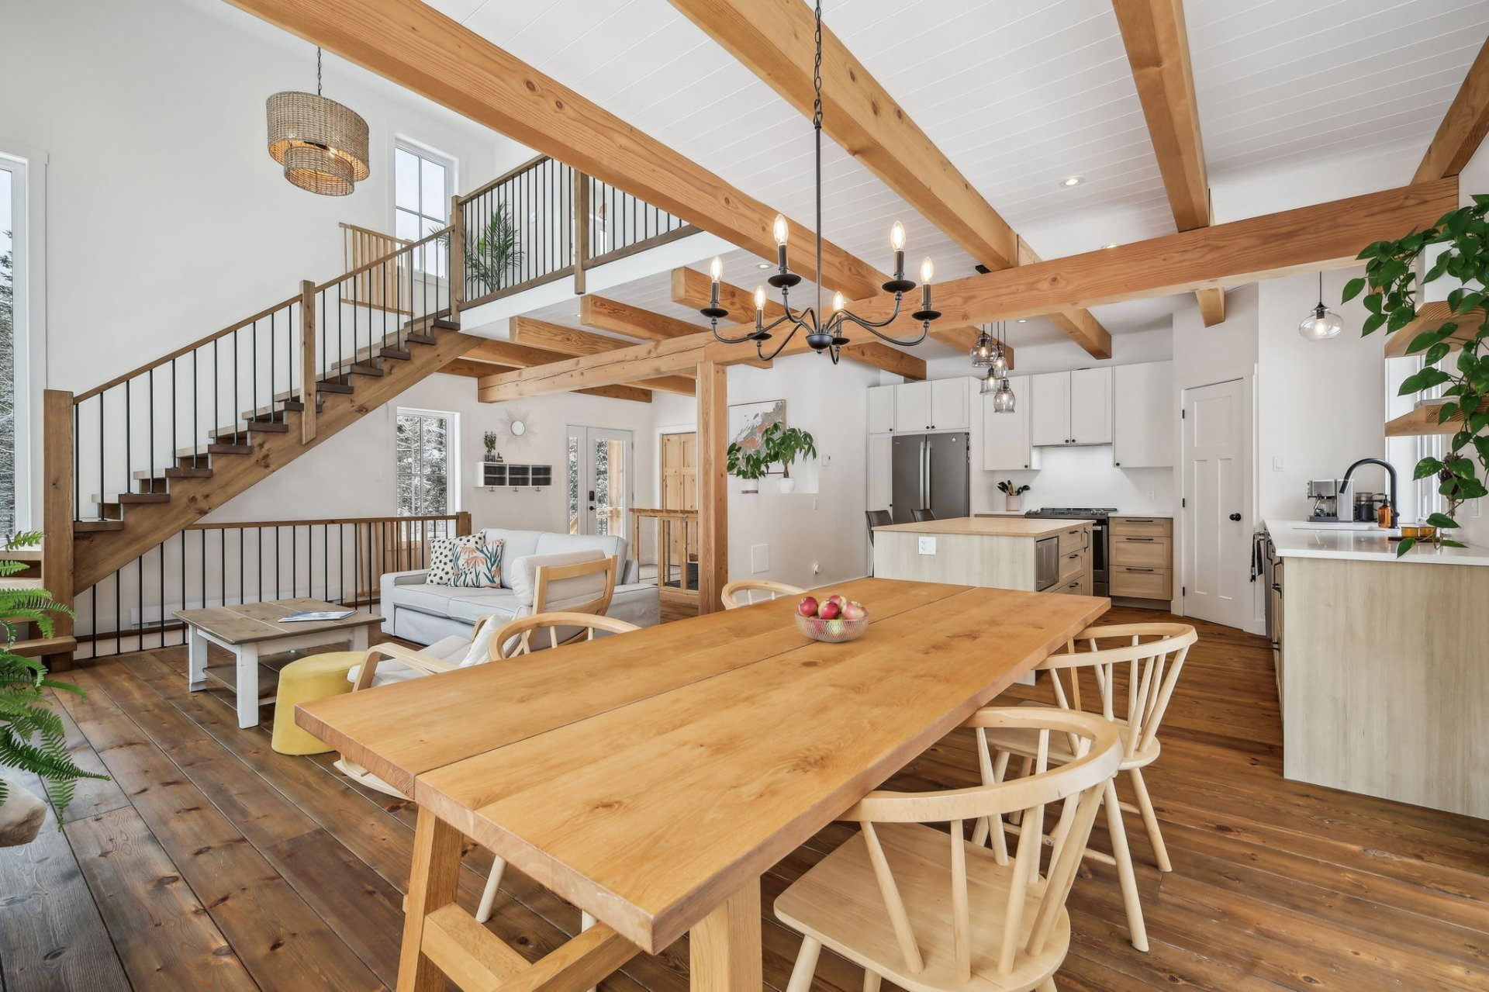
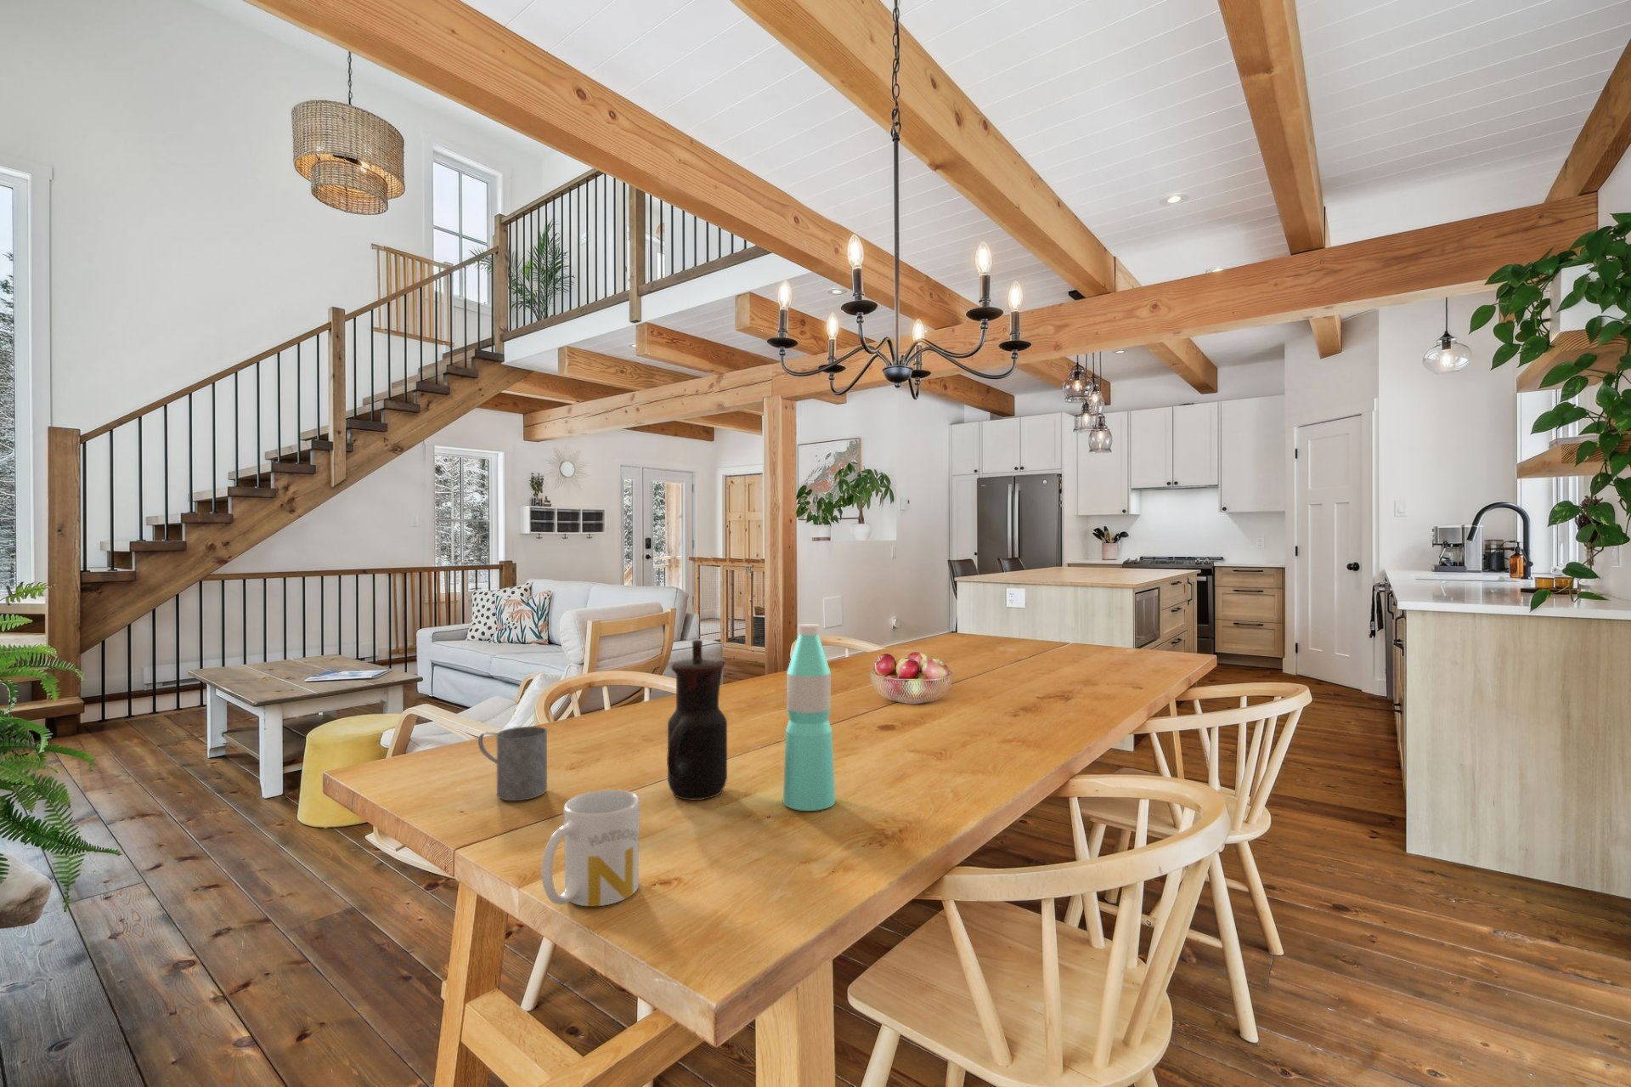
+ water bottle [782,624,836,812]
+ mug [478,725,549,802]
+ teapot [666,639,728,801]
+ mug [541,789,640,906]
